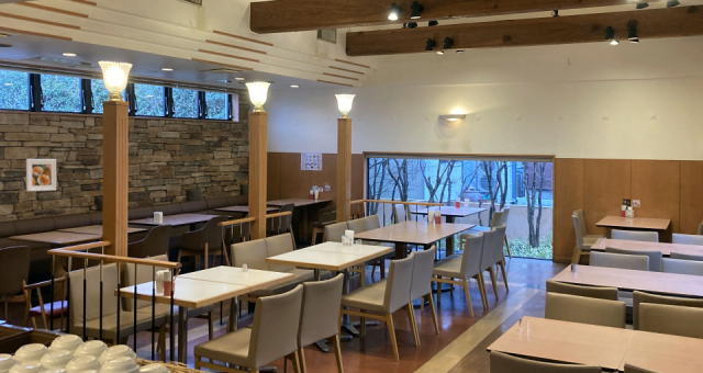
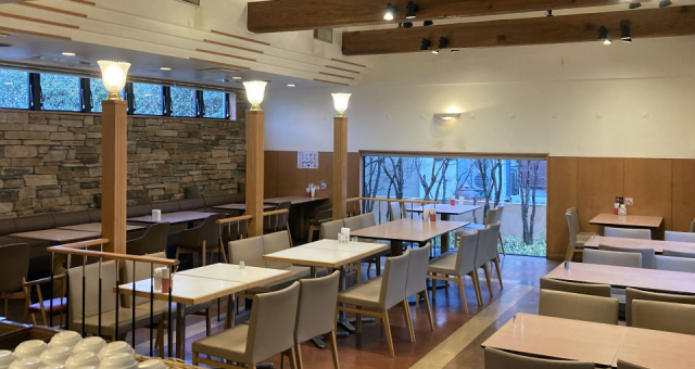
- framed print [25,158,57,192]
